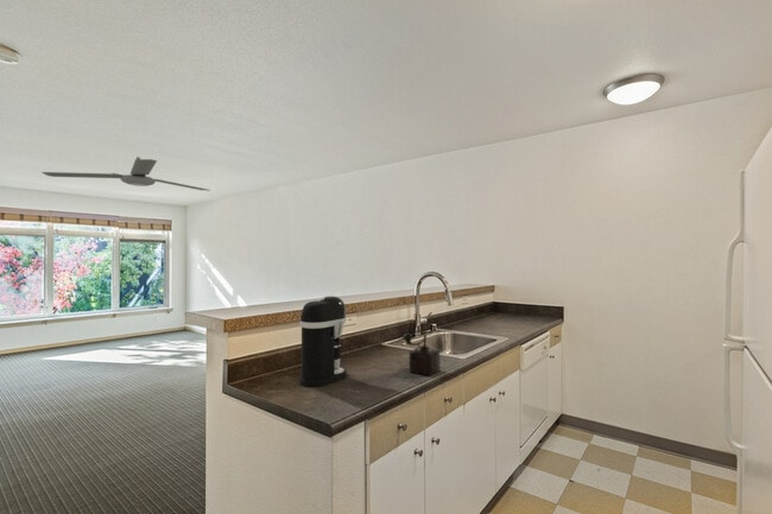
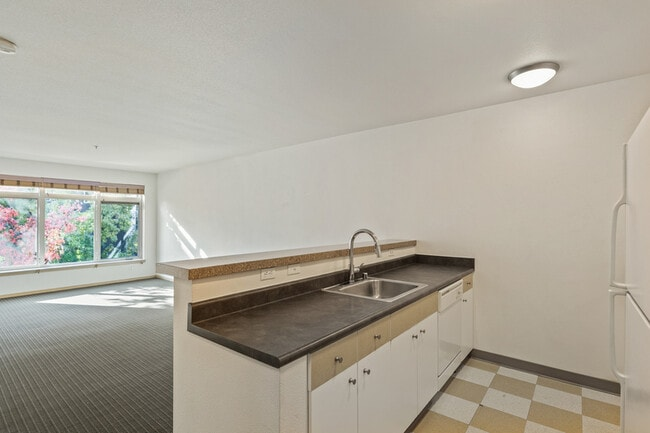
- coffee maker [298,294,348,388]
- ceiling fan [42,156,210,192]
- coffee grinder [403,332,441,376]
